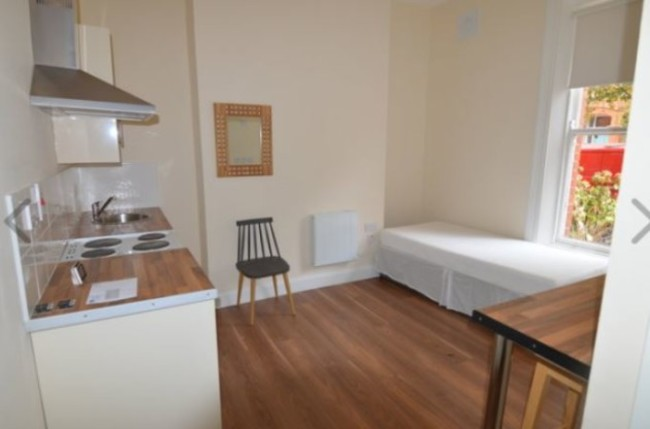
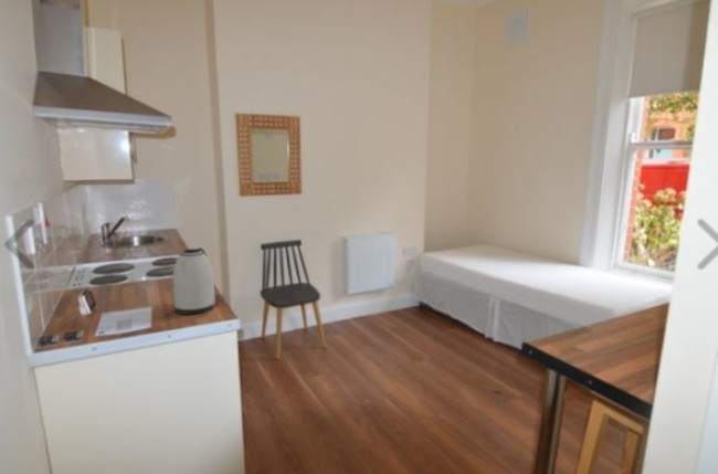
+ kettle [171,246,217,316]
